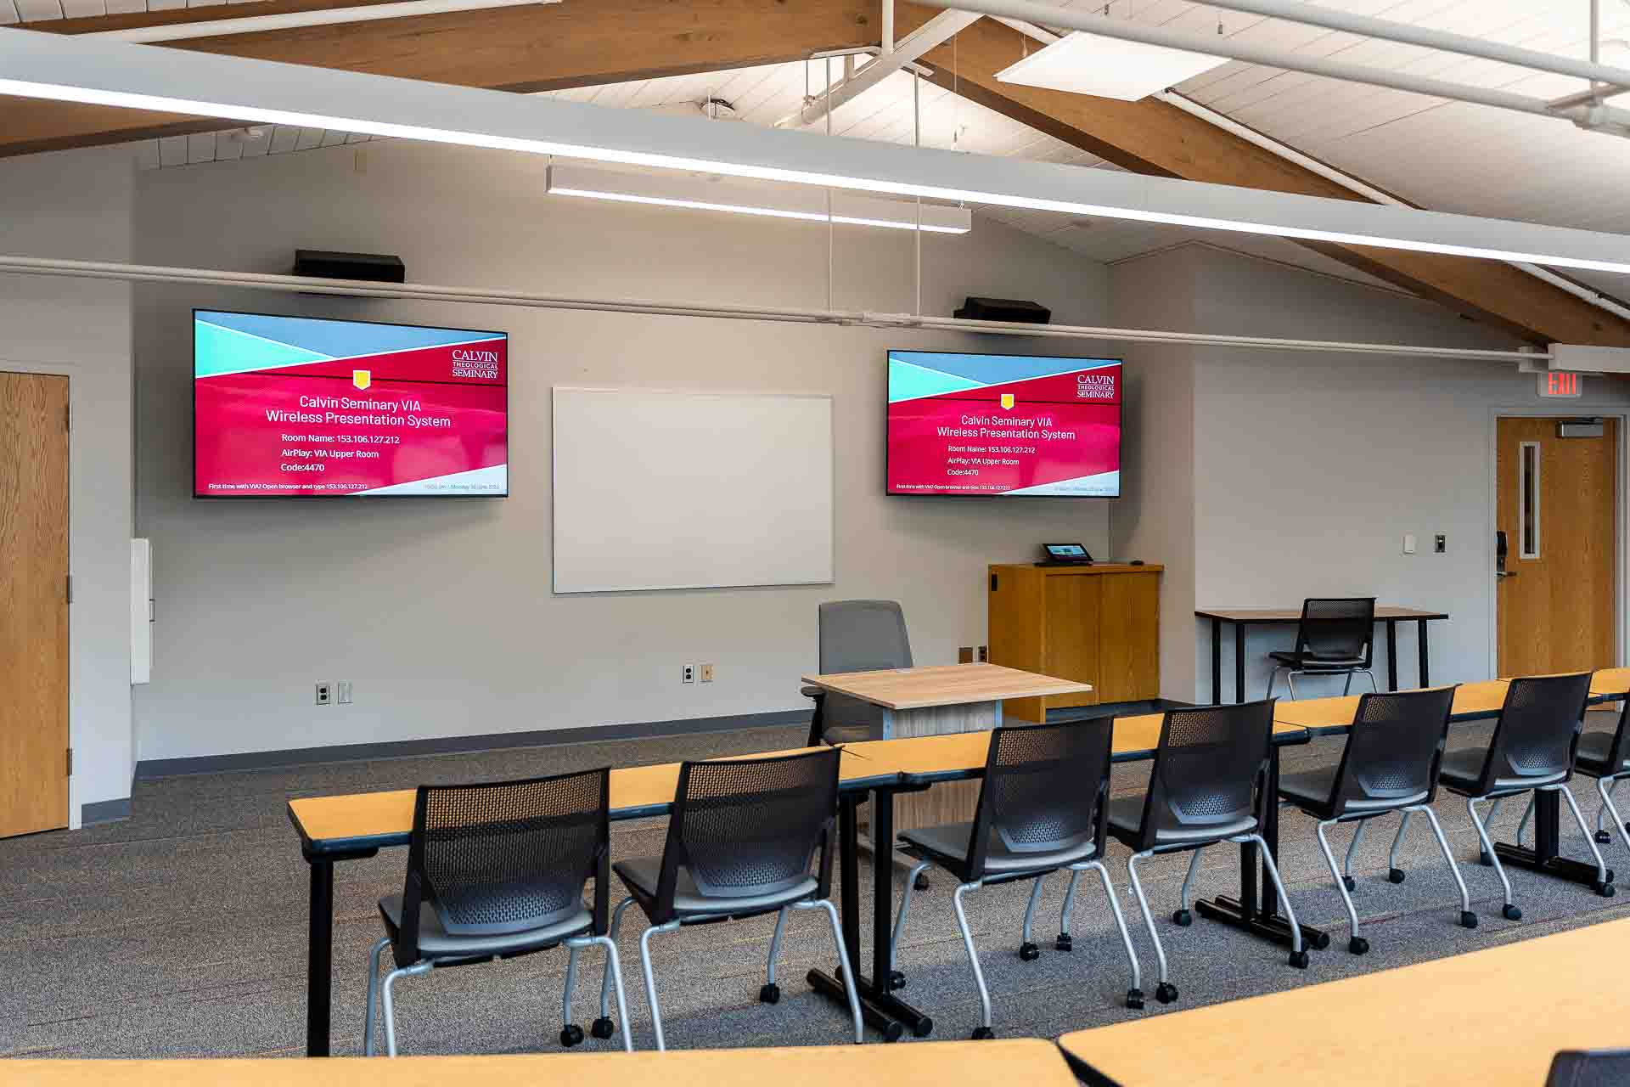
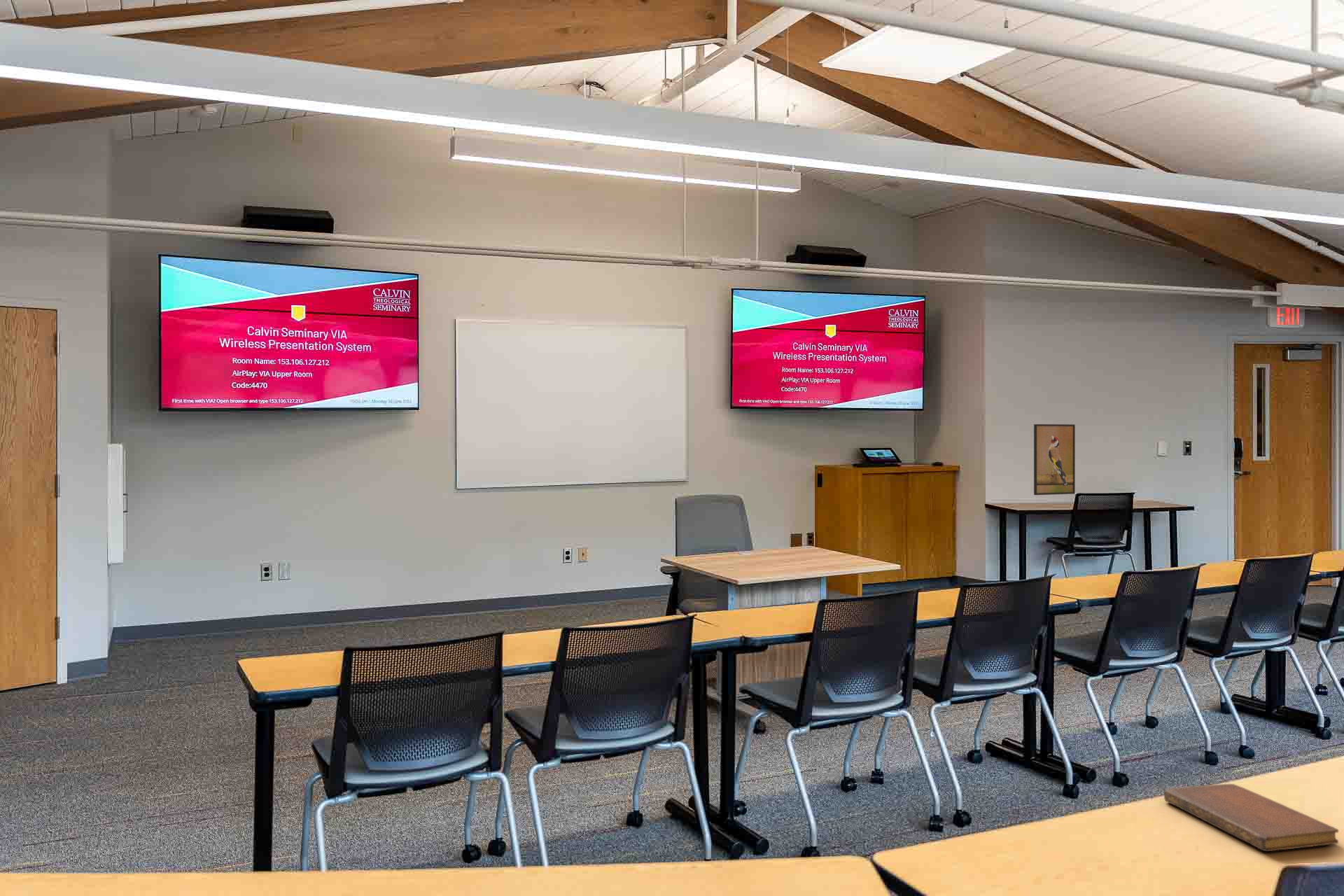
+ notebook [1163,783,1339,852]
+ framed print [1033,423,1076,496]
